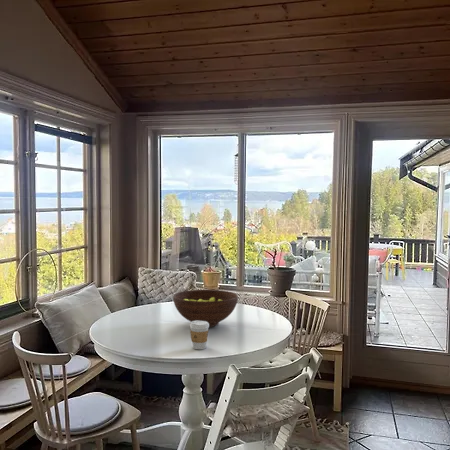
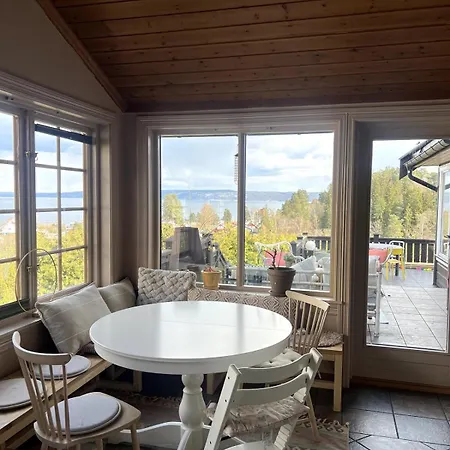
- coffee cup [189,321,210,350]
- fruit bowl [172,289,239,328]
